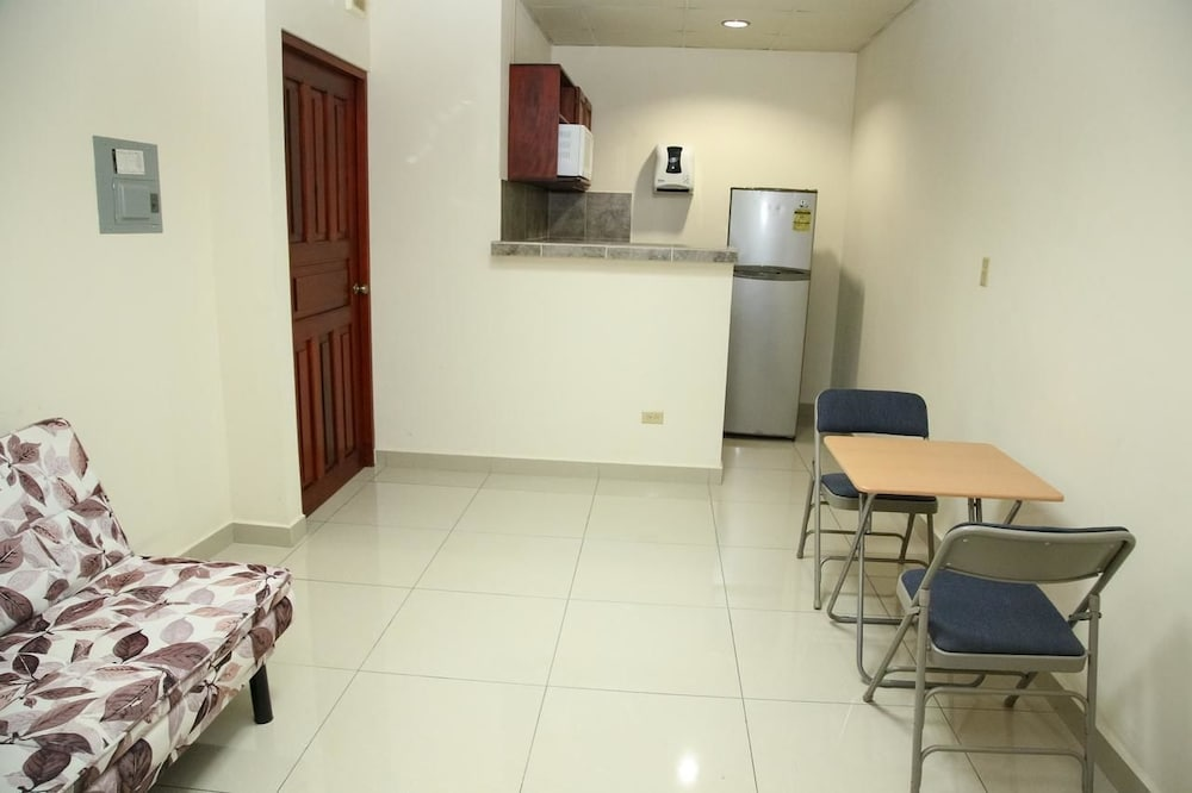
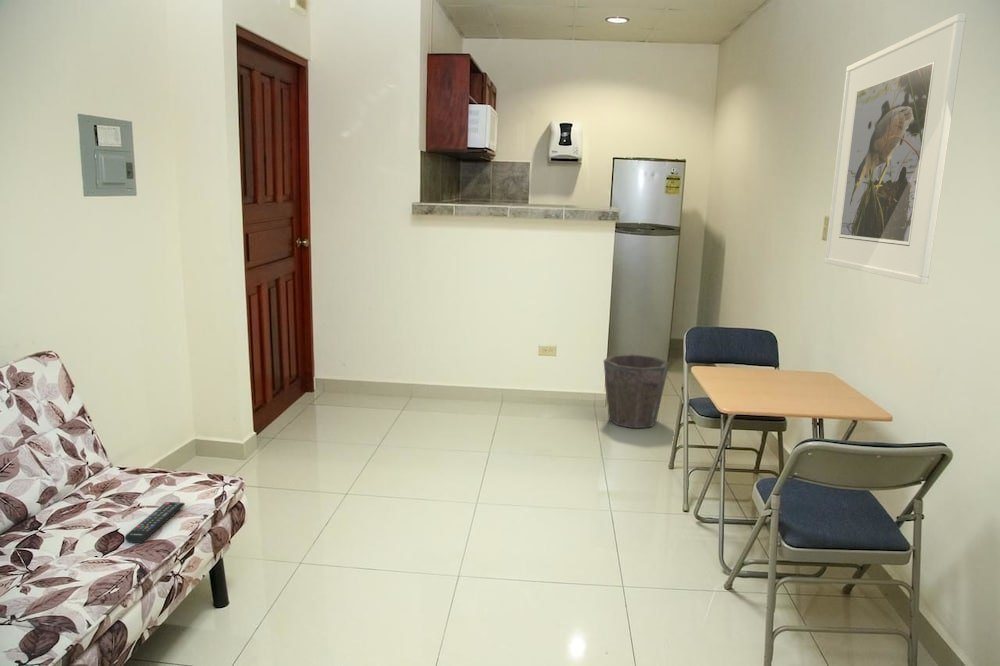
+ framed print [823,12,967,285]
+ waste bin [603,353,670,429]
+ remote control [124,501,186,544]
